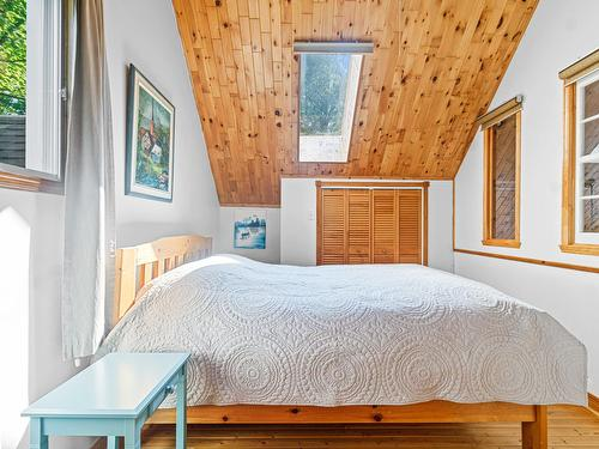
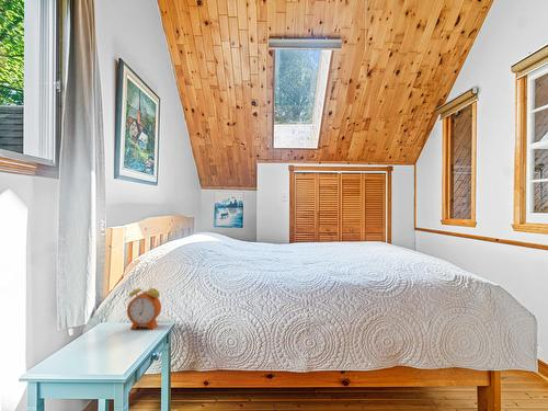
+ alarm clock [126,282,162,330]
